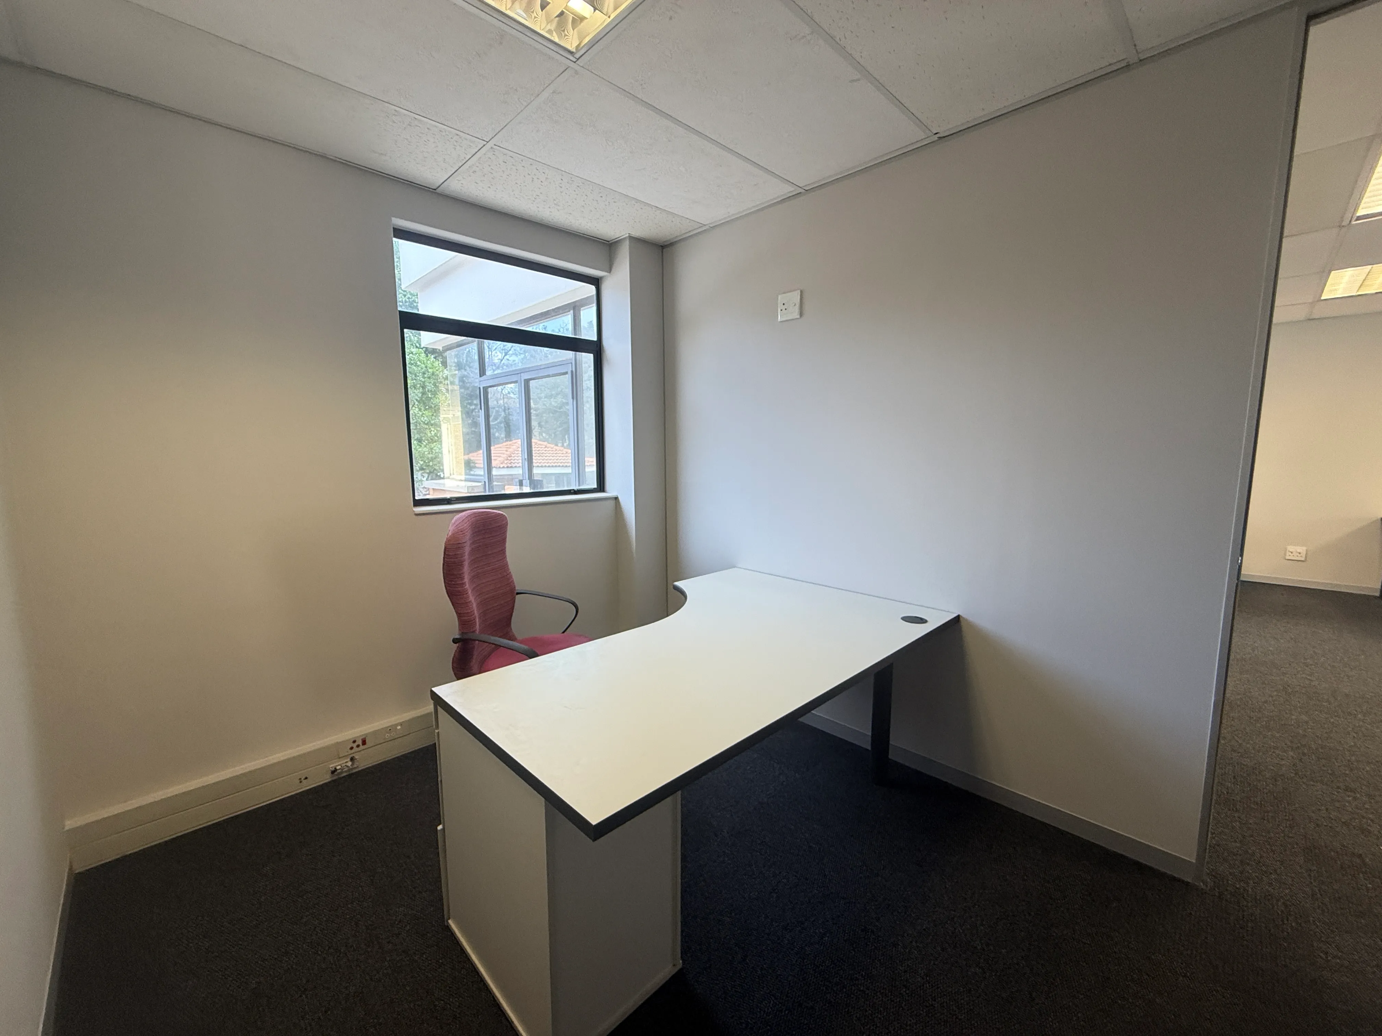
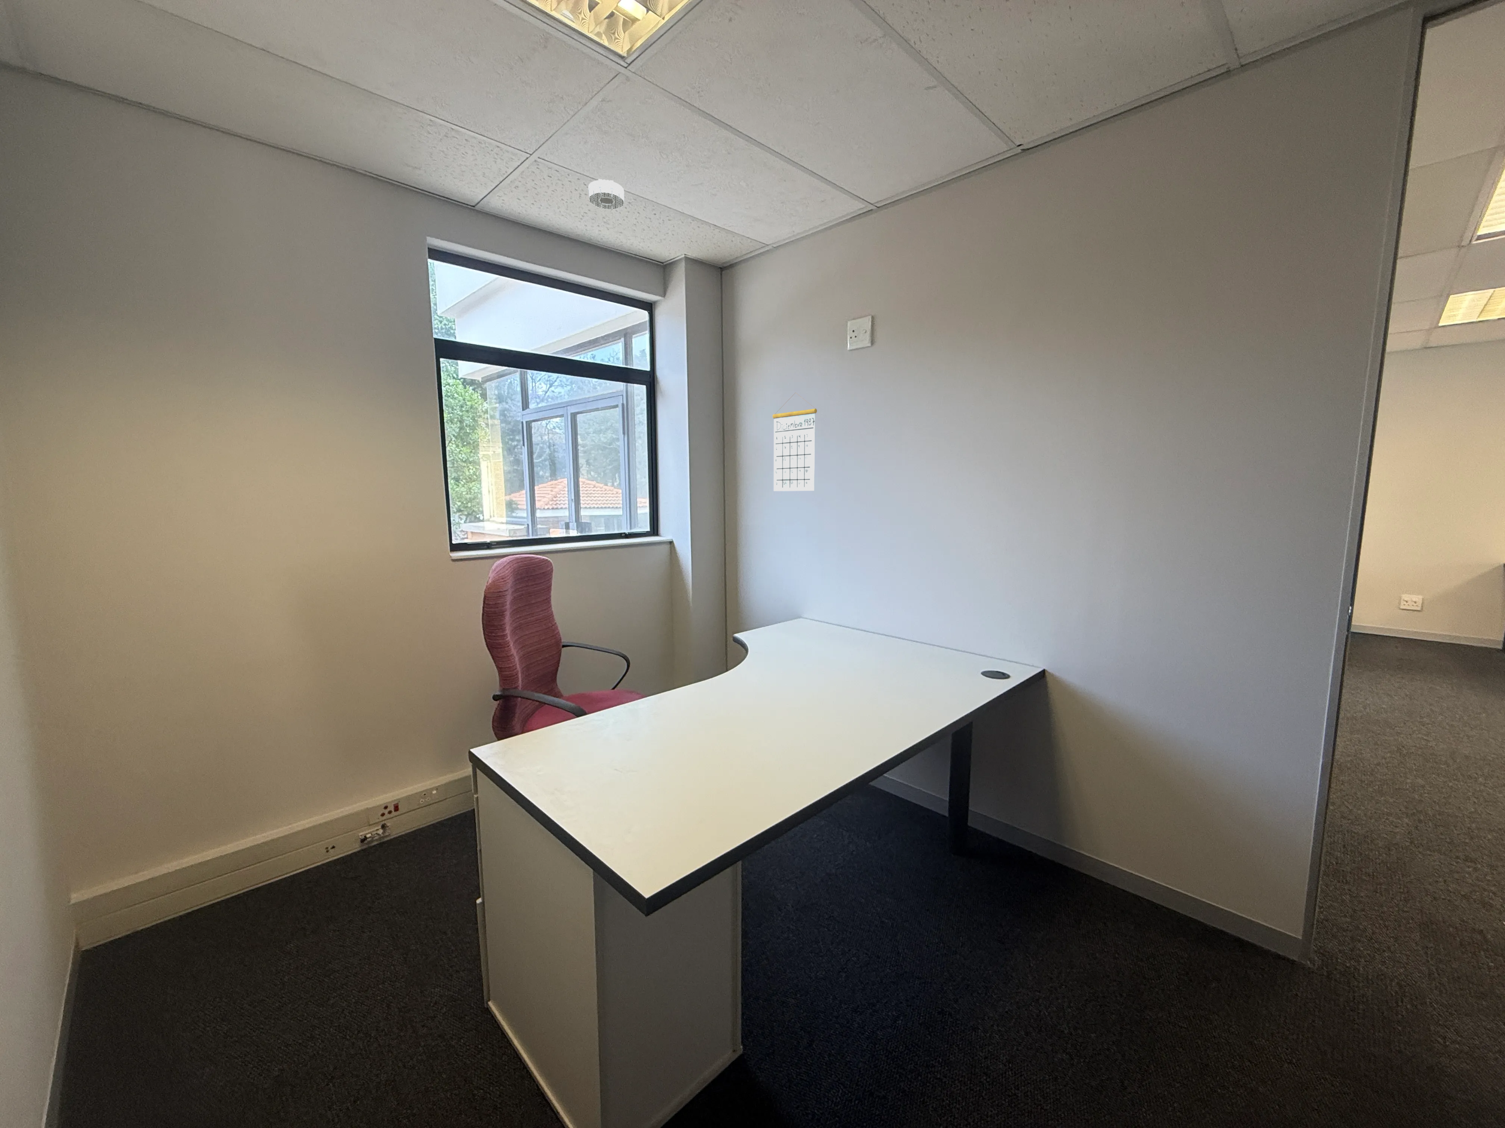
+ smoke detector [588,179,625,210]
+ calendar [771,392,818,492]
